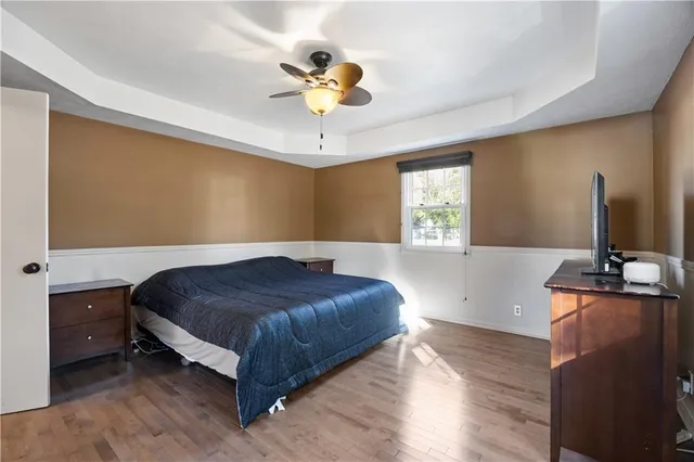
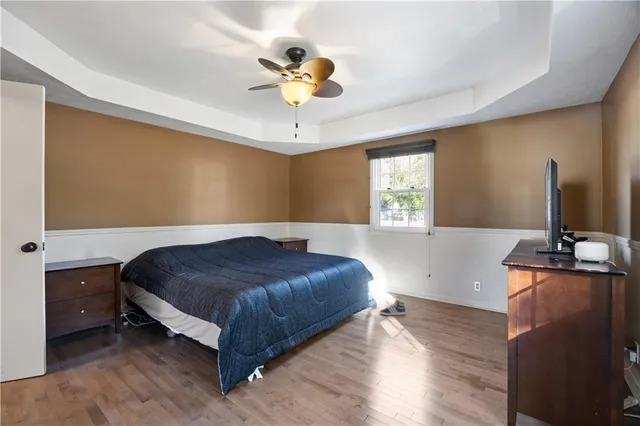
+ sneaker [379,298,407,316]
